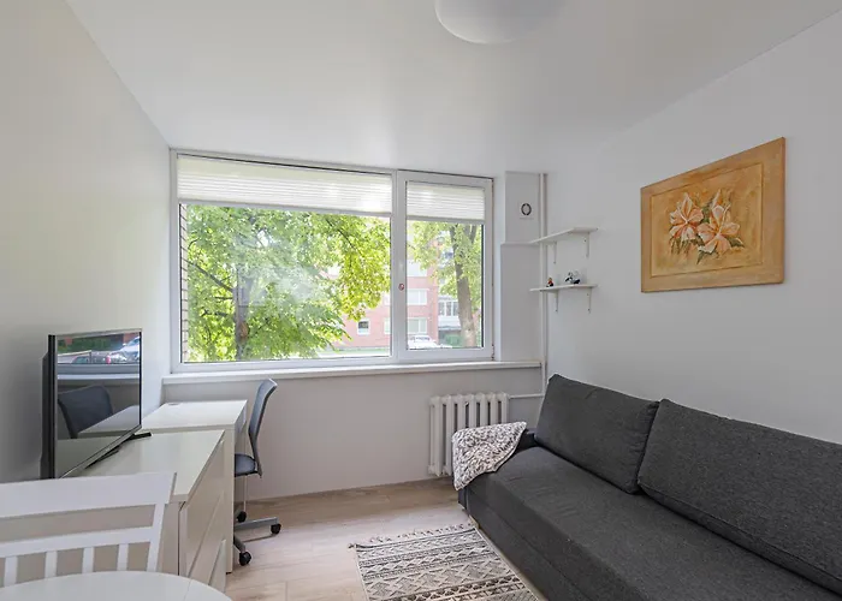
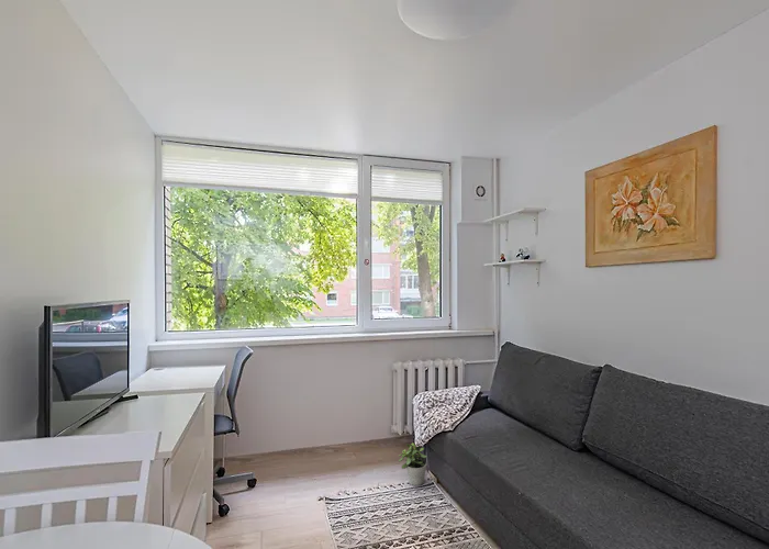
+ potted plant [398,441,428,486]
